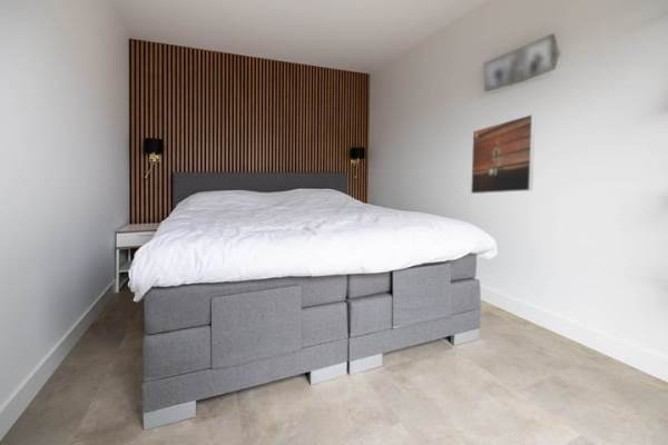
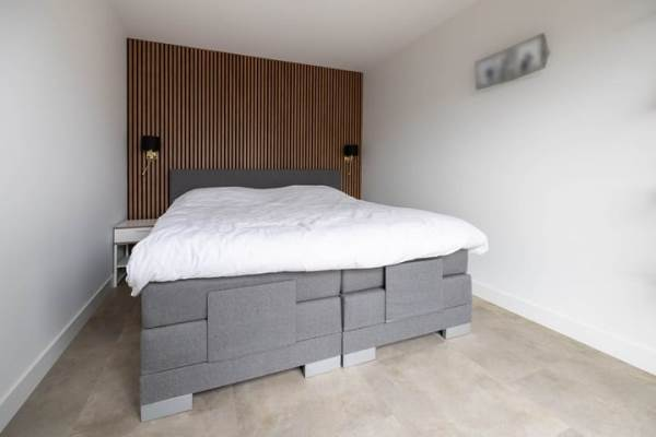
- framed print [470,113,537,195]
